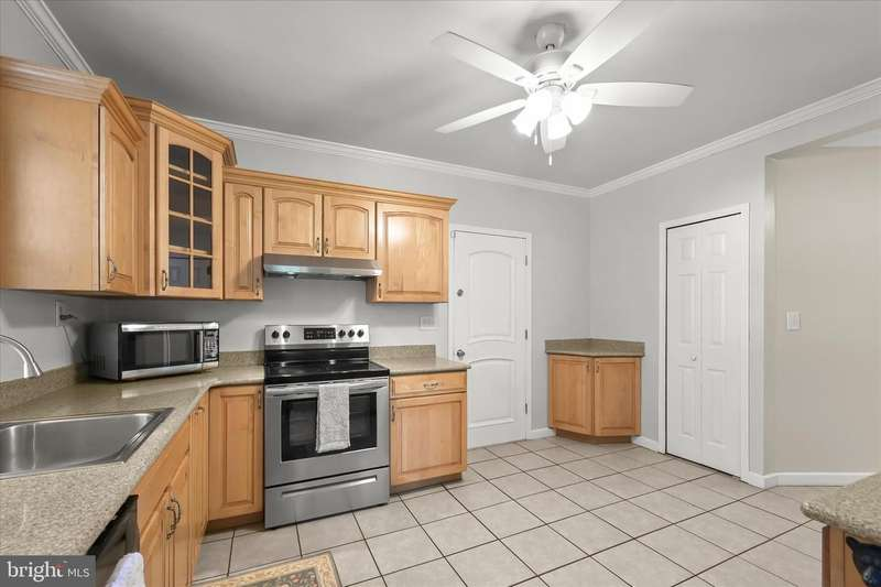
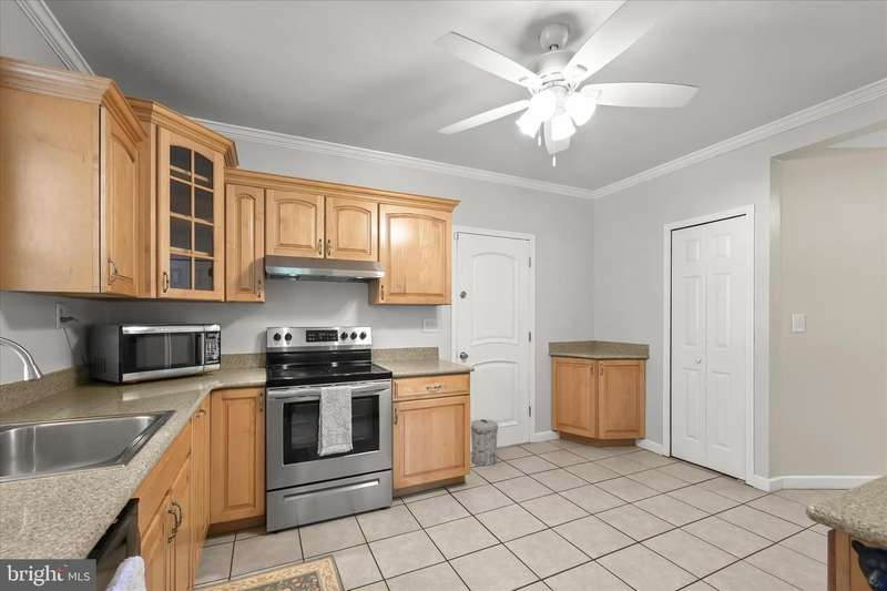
+ trash can [470,418,499,467]
